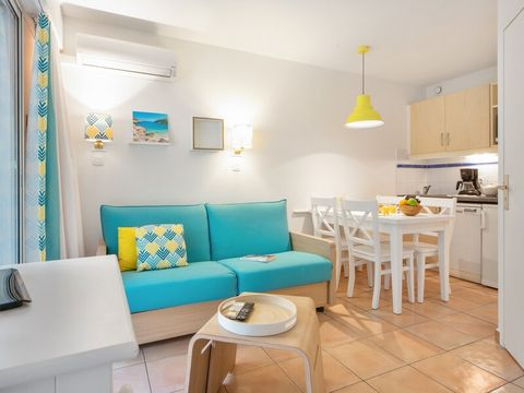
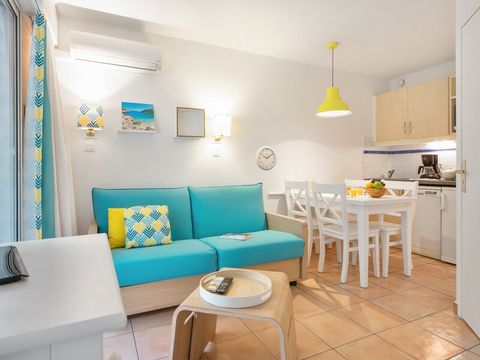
+ wall clock [255,145,278,171]
